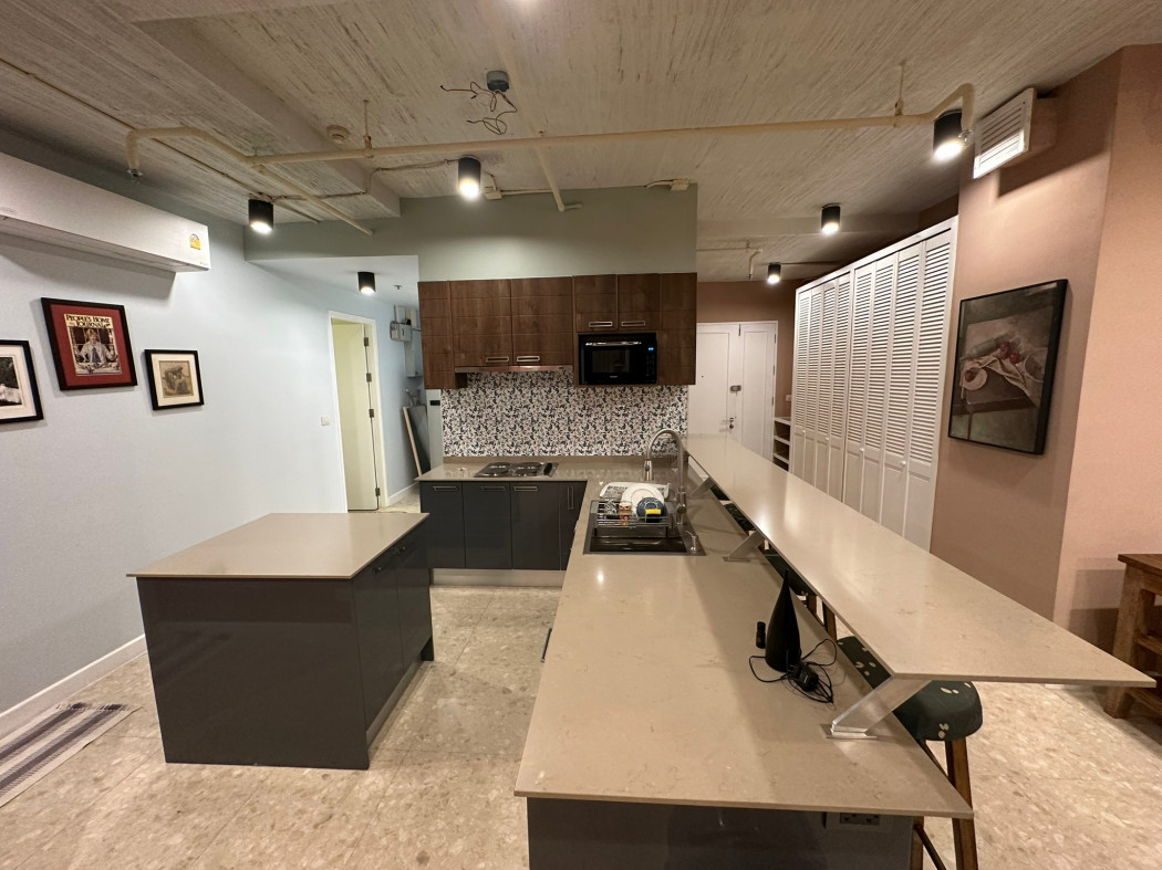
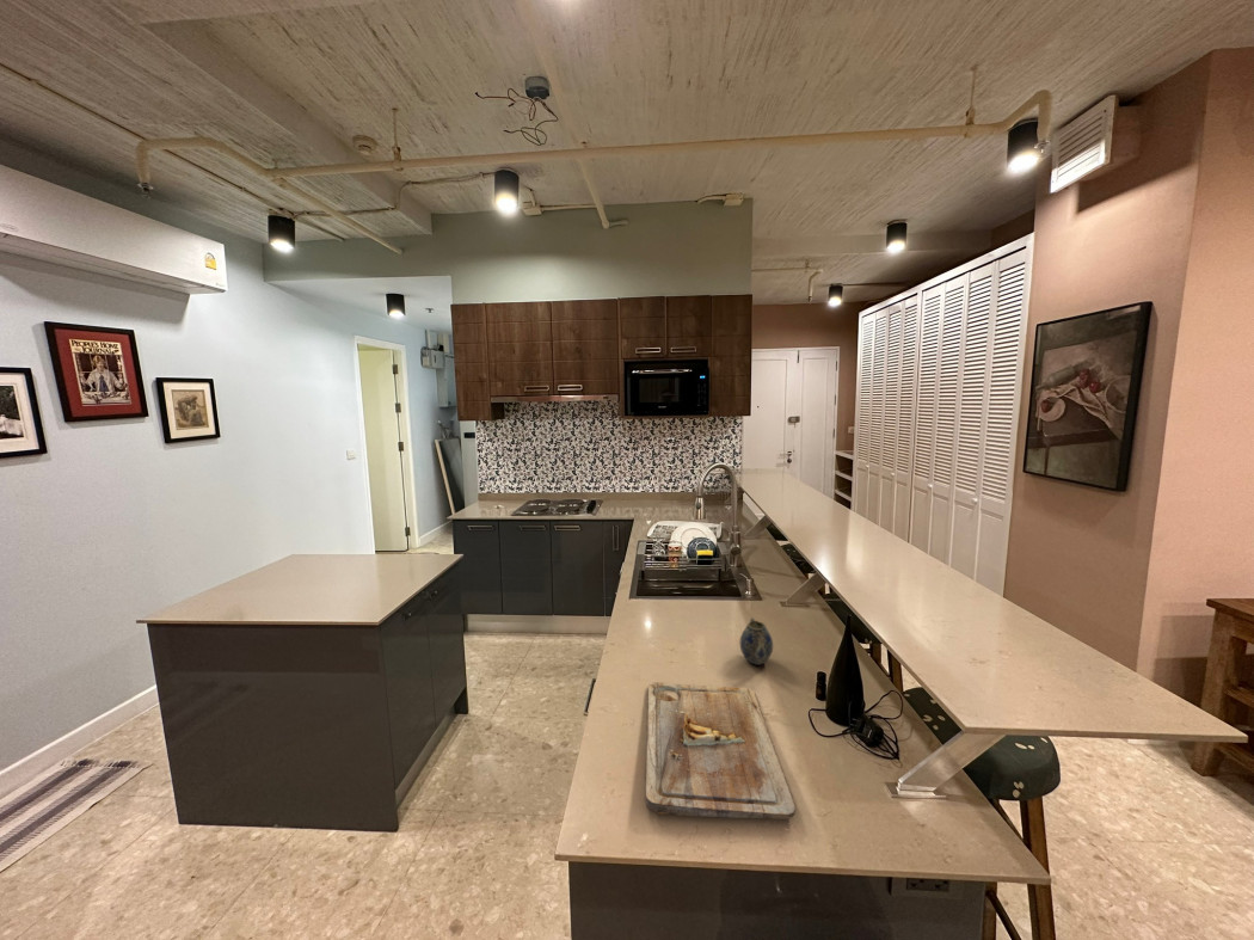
+ cutting board [644,681,797,821]
+ teapot [739,616,774,666]
